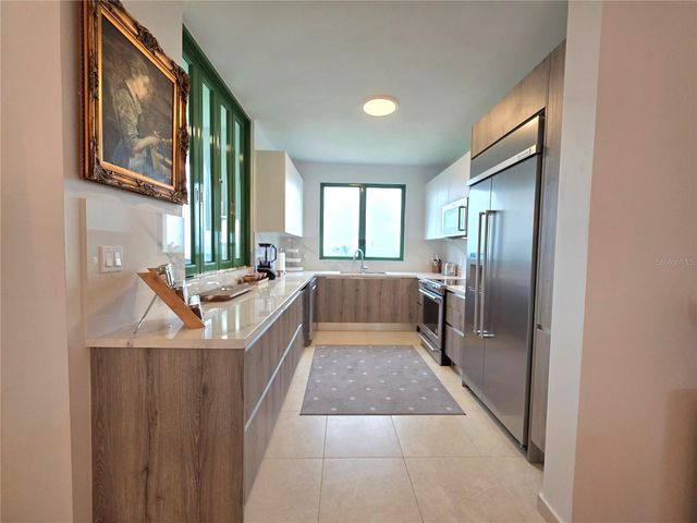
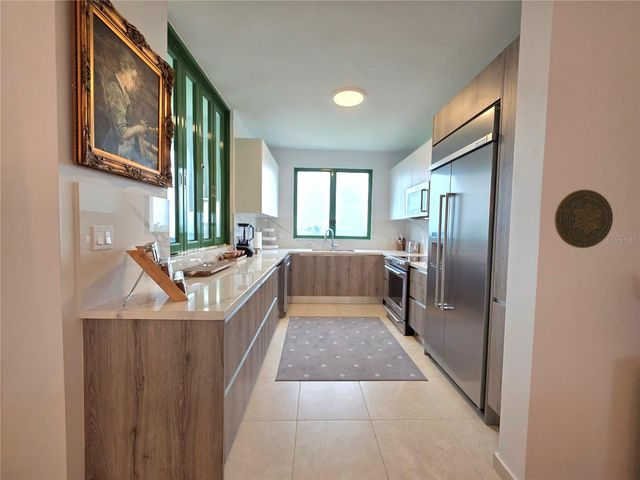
+ decorative plate [553,189,614,249]
